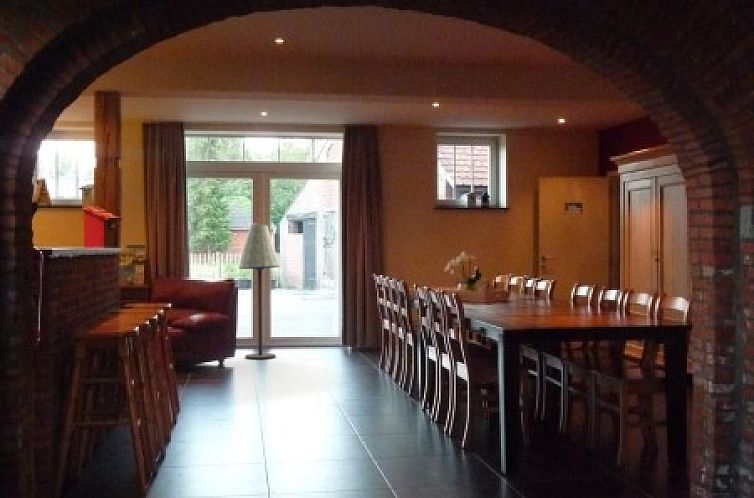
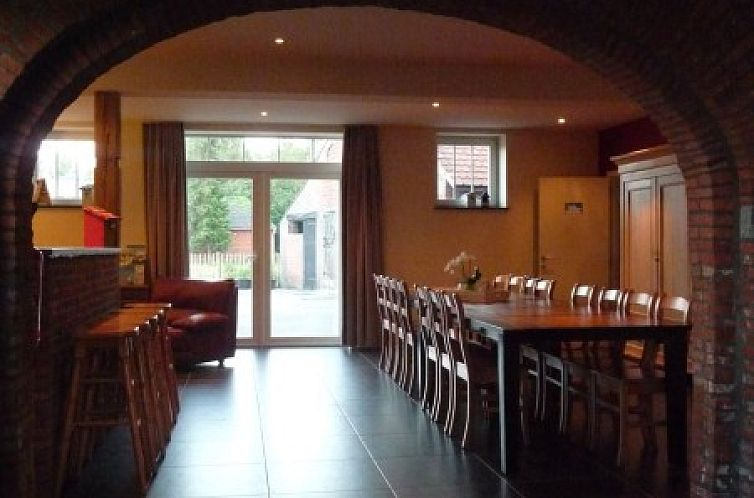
- floor lamp [237,222,282,360]
